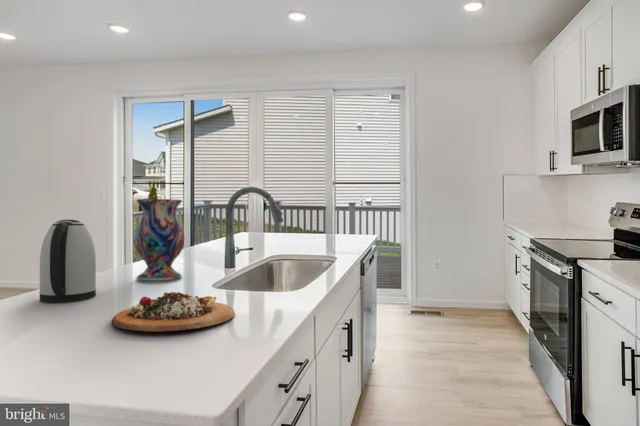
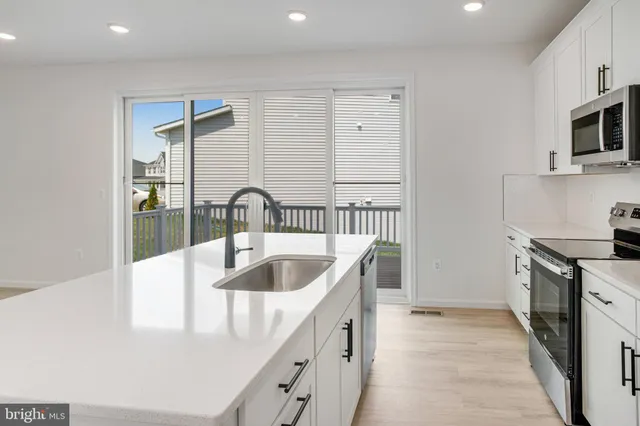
- kettle [38,219,97,303]
- cutting board [111,291,236,332]
- vase [133,198,186,282]
